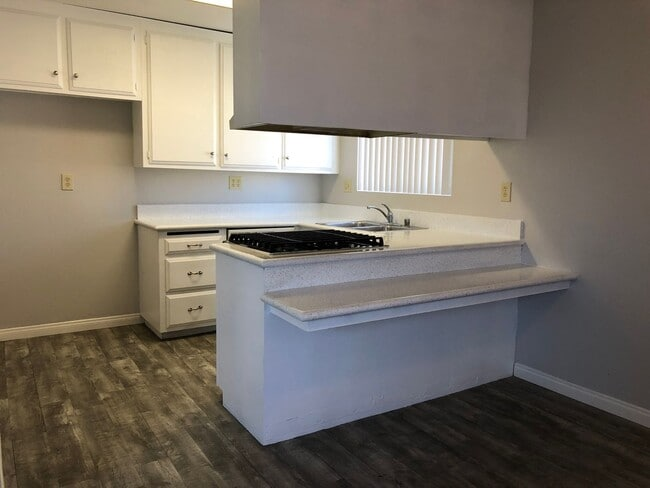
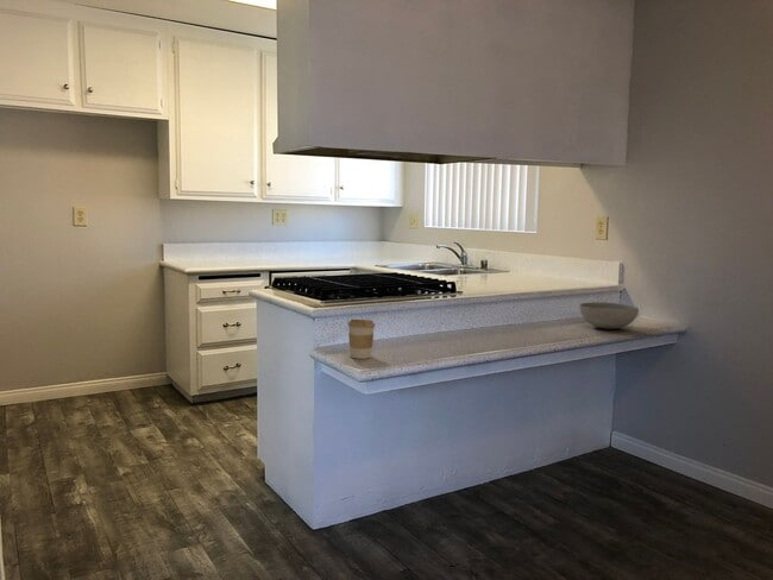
+ bowl [578,301,640,330]
+ coffee cup [346,319,376,360]
